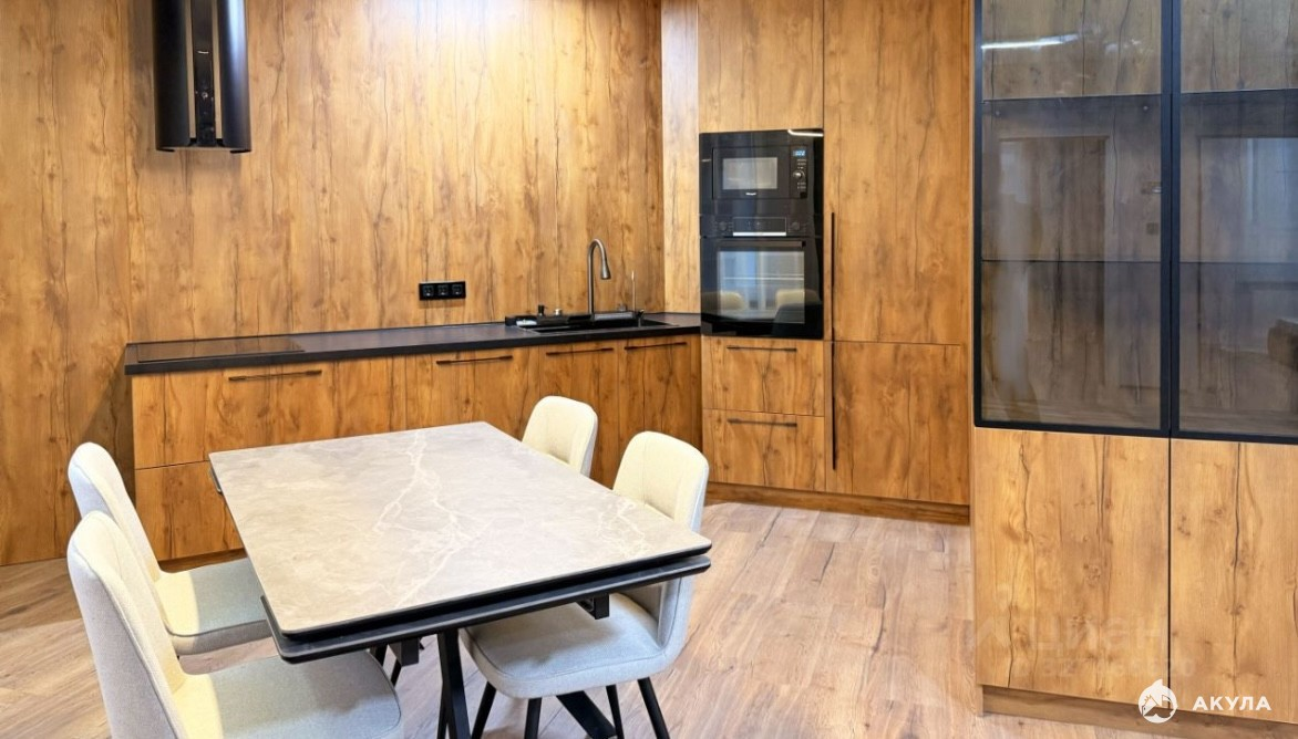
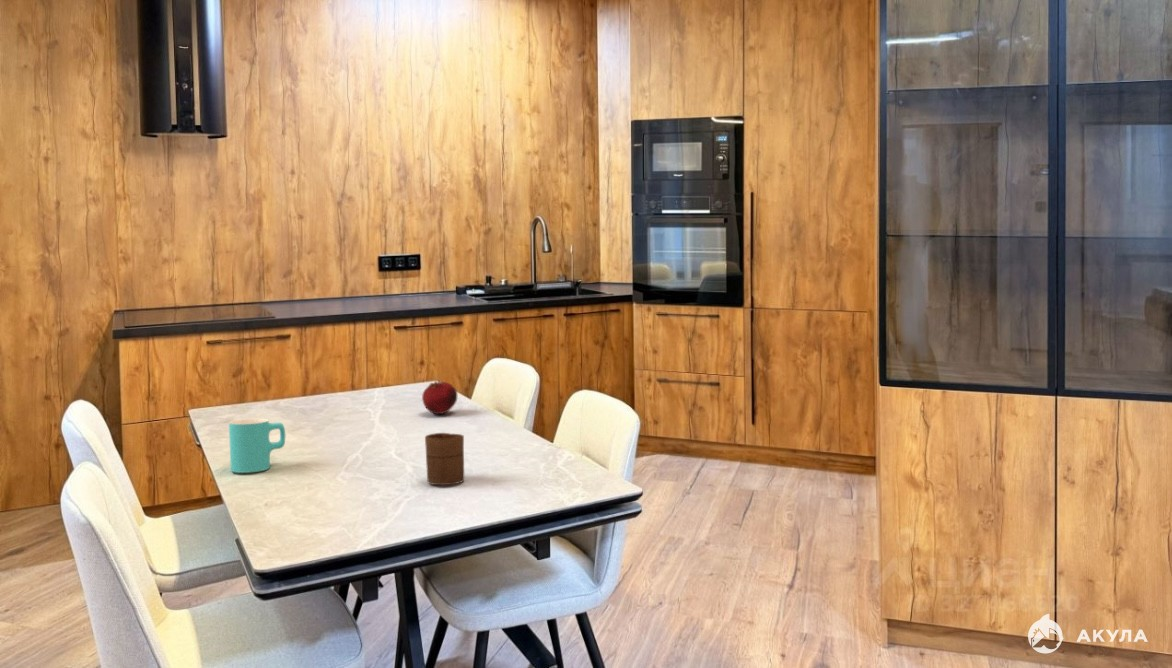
+ cup [228,418,286,474]
+ fruit [421,379,458,415]
+ cup [424,432,465,486]
